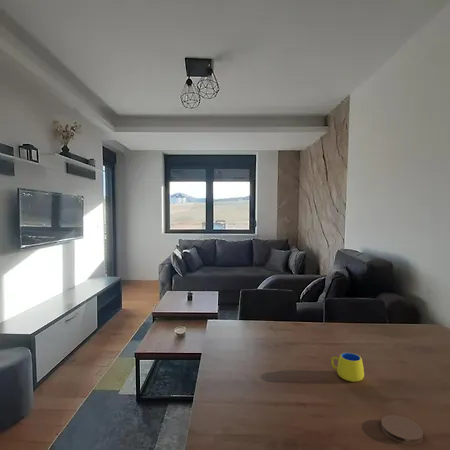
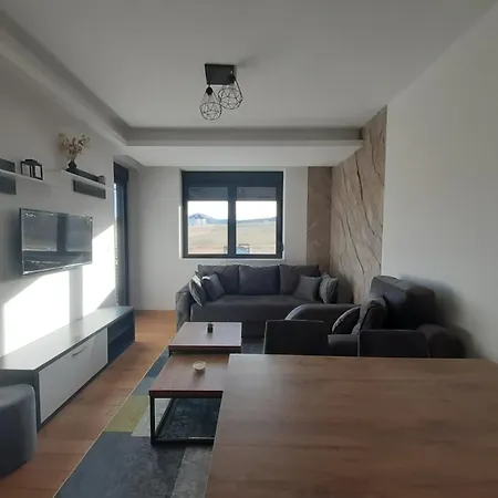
- coaster [380,414,424,446]
- mug [330,352,365,383]
